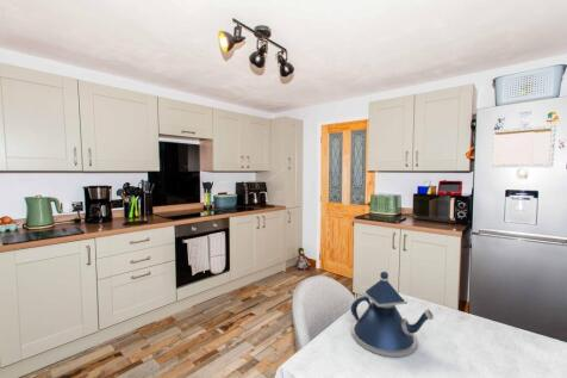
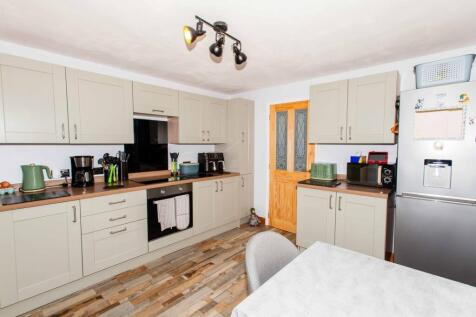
- teapot [349,271,435,358]
